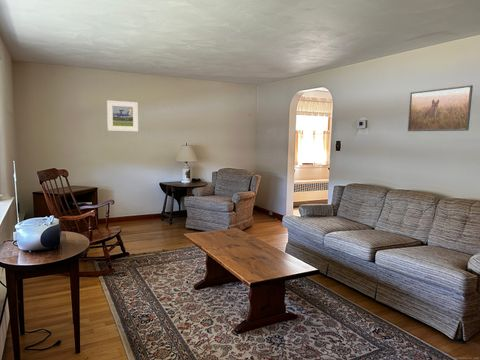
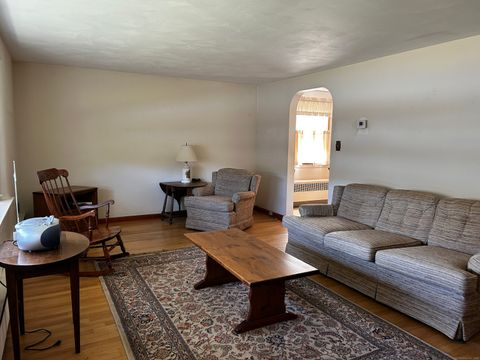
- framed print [106,100,139,132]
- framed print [407,84,474,132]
